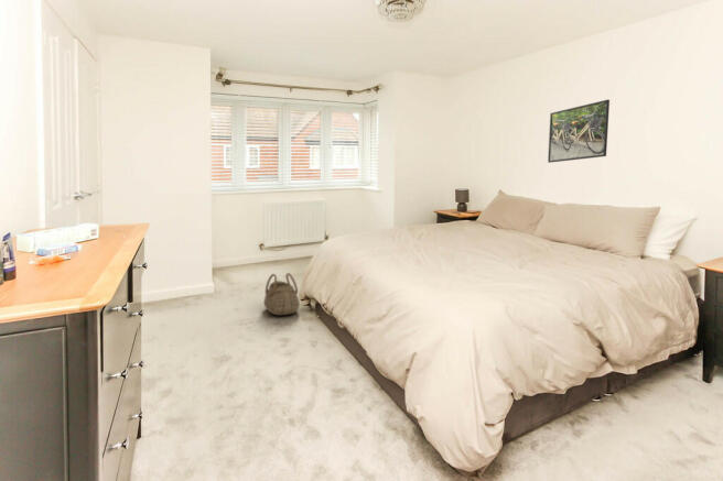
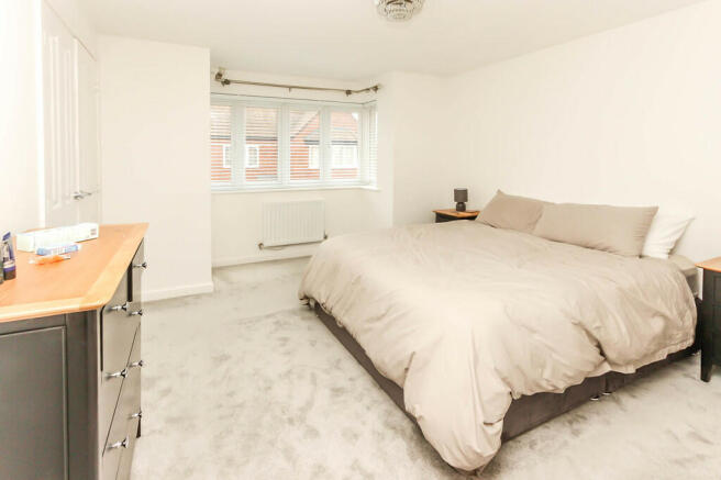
- basket [263,272,301,316]
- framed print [547,98,611,164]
